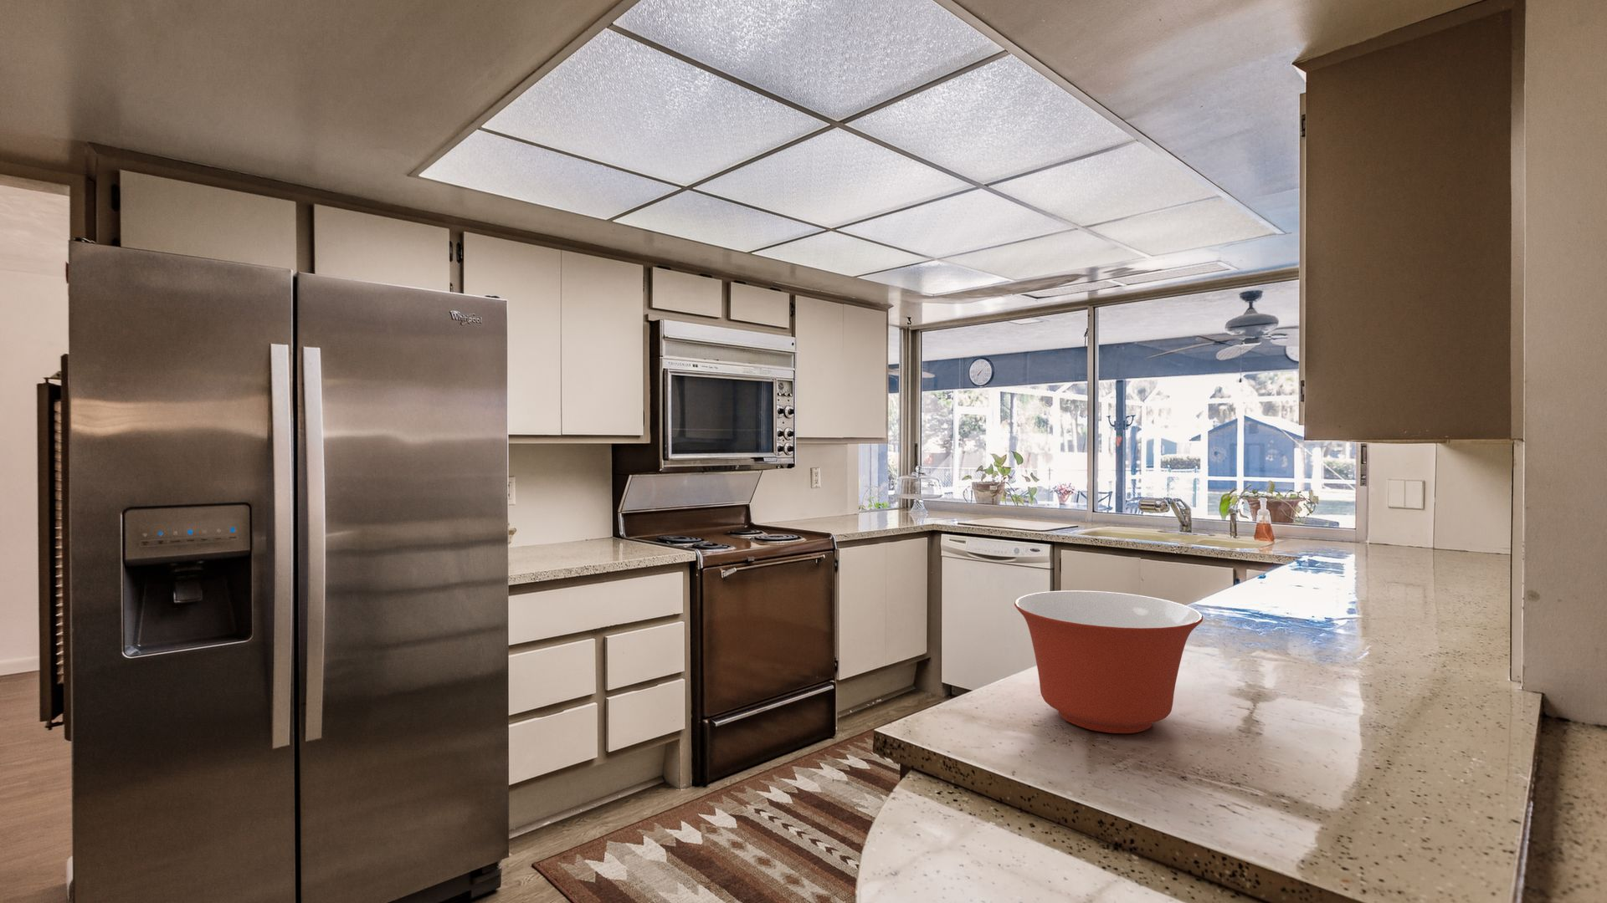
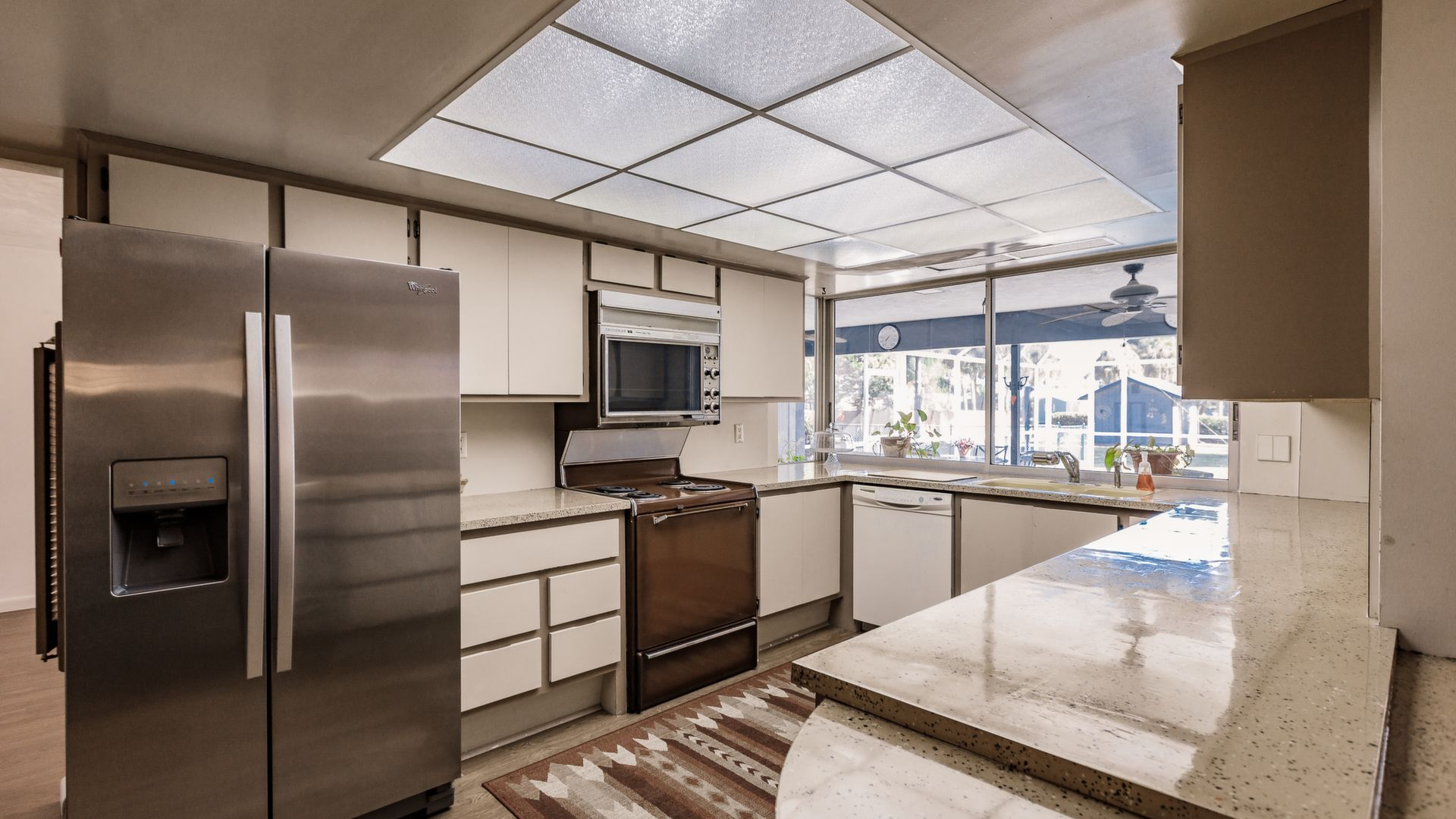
- mixing bowl [1013,590,1203,734]
